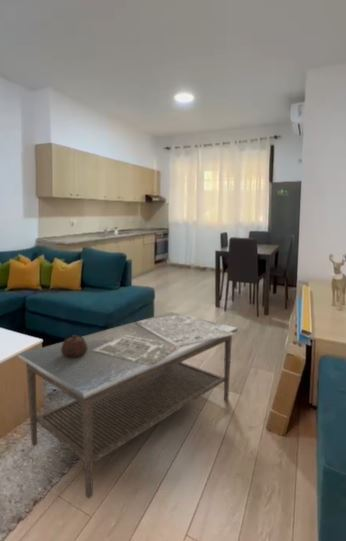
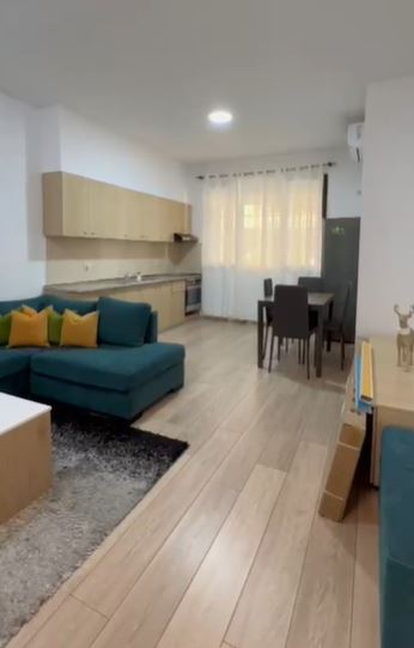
- coffee table [17,311,239,500]
